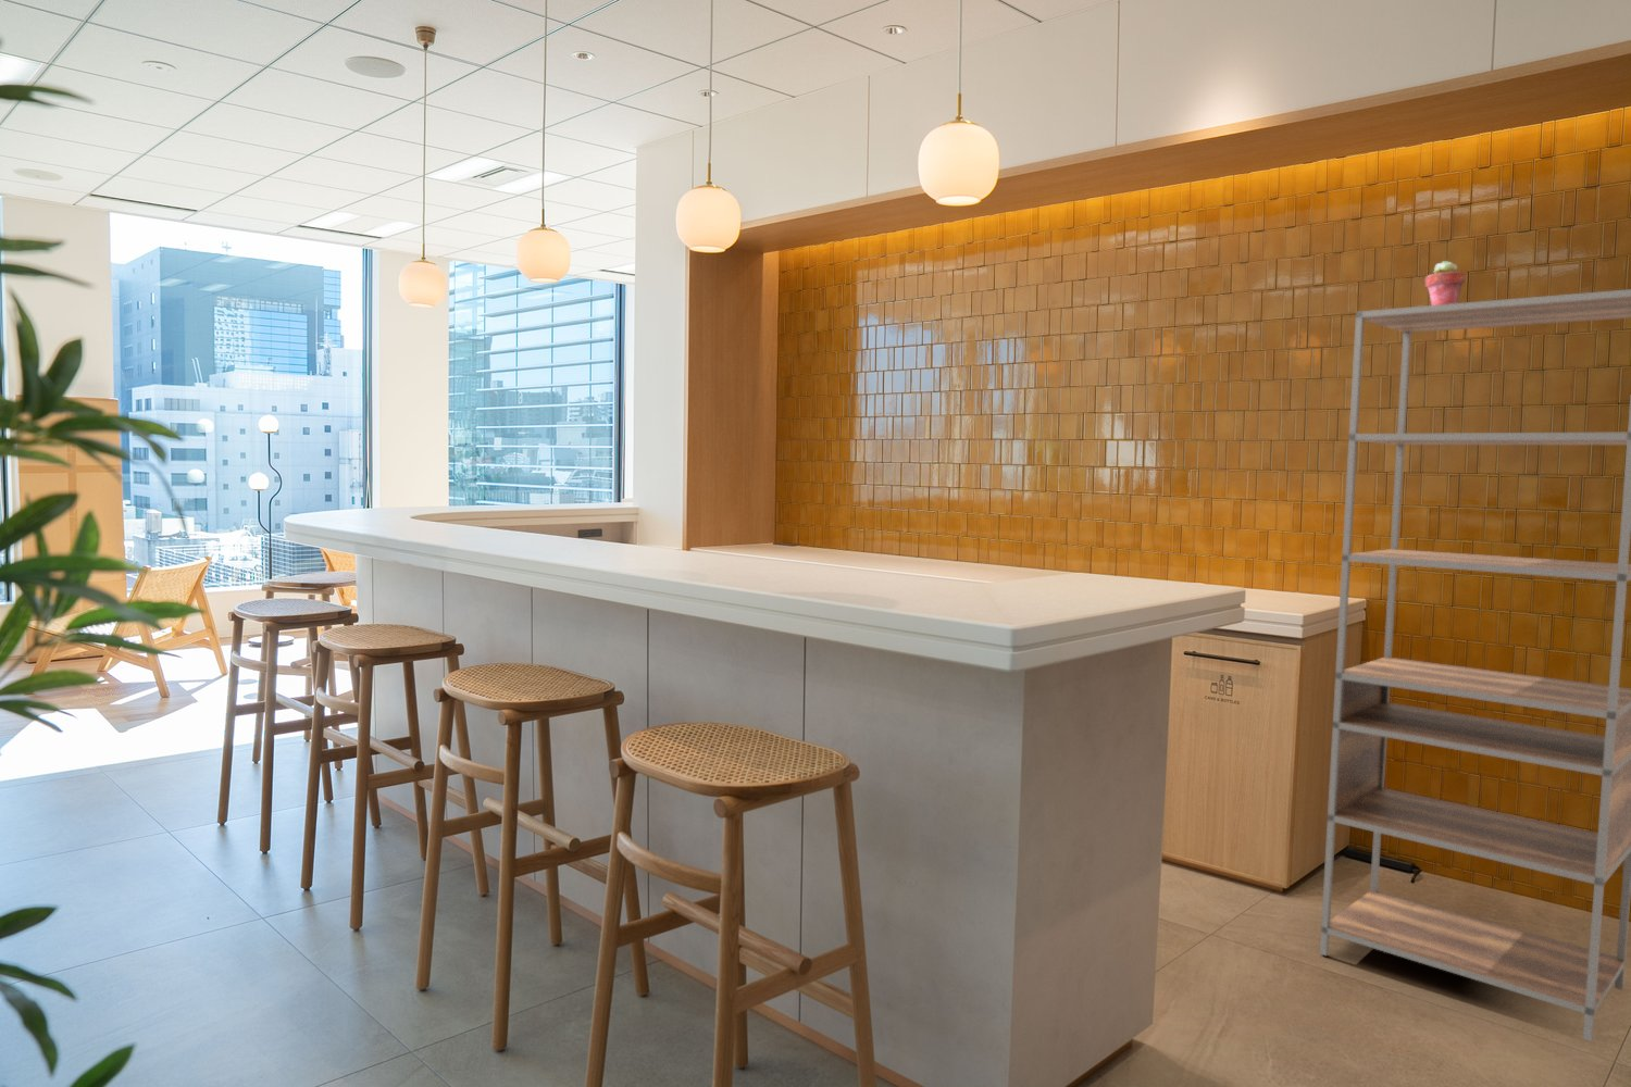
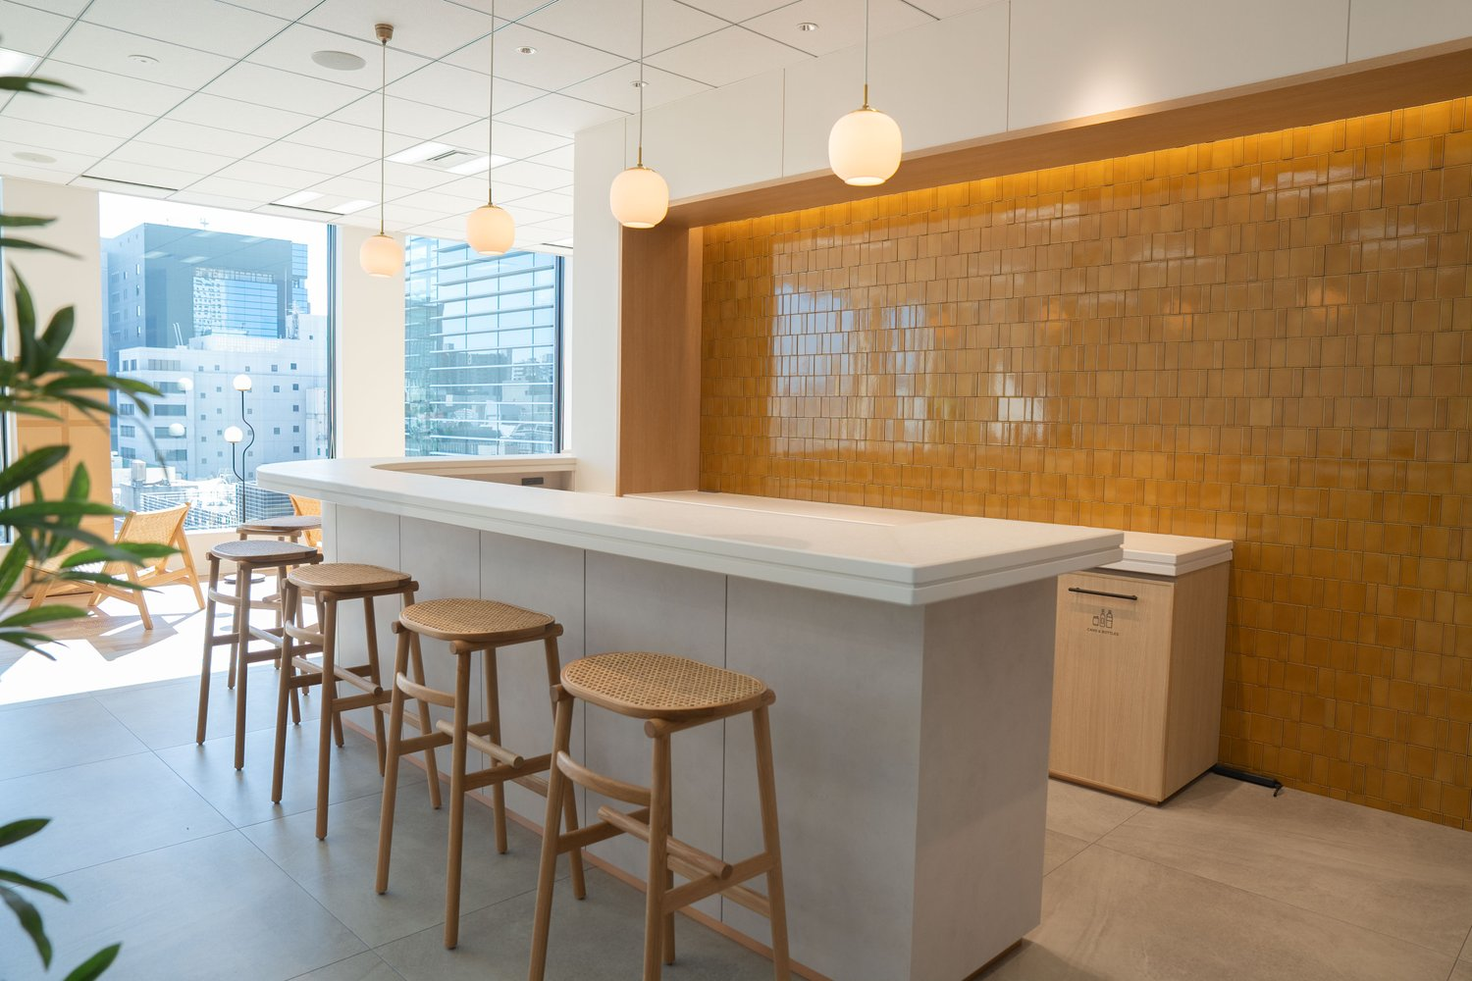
- shelving unit [1319,288,1631,1042]
- potted succulent [1423,260,1466,306]
